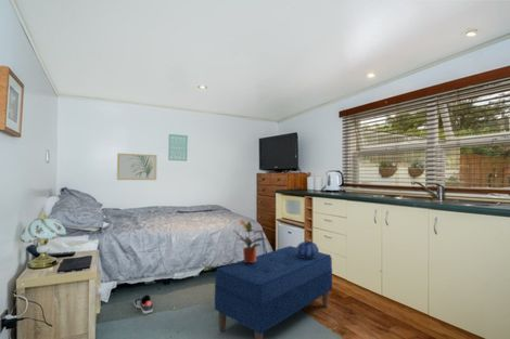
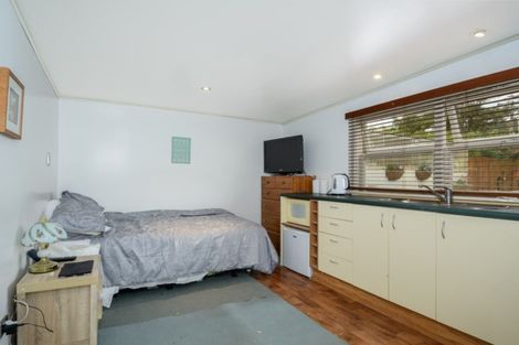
- wall art [116,153,158,181]
- sneaker [132,294,154,315]
- bench [214,245,333,339]
- potted plant [233,219,267,262]
- decorative bowl [296,240,320,259]
